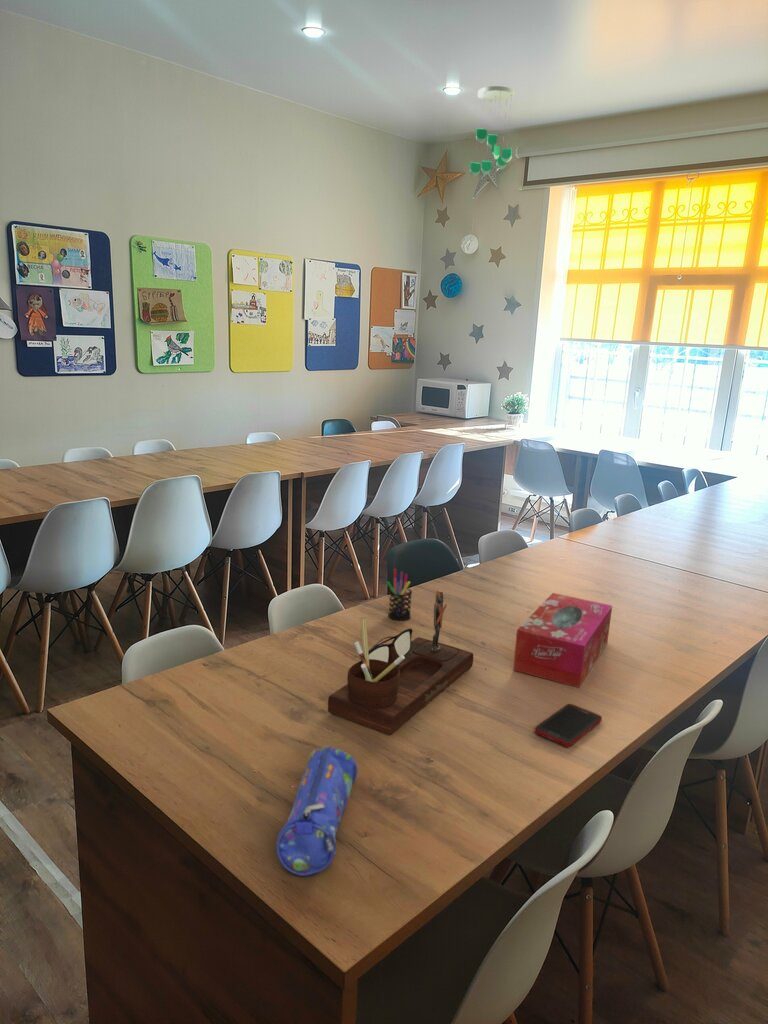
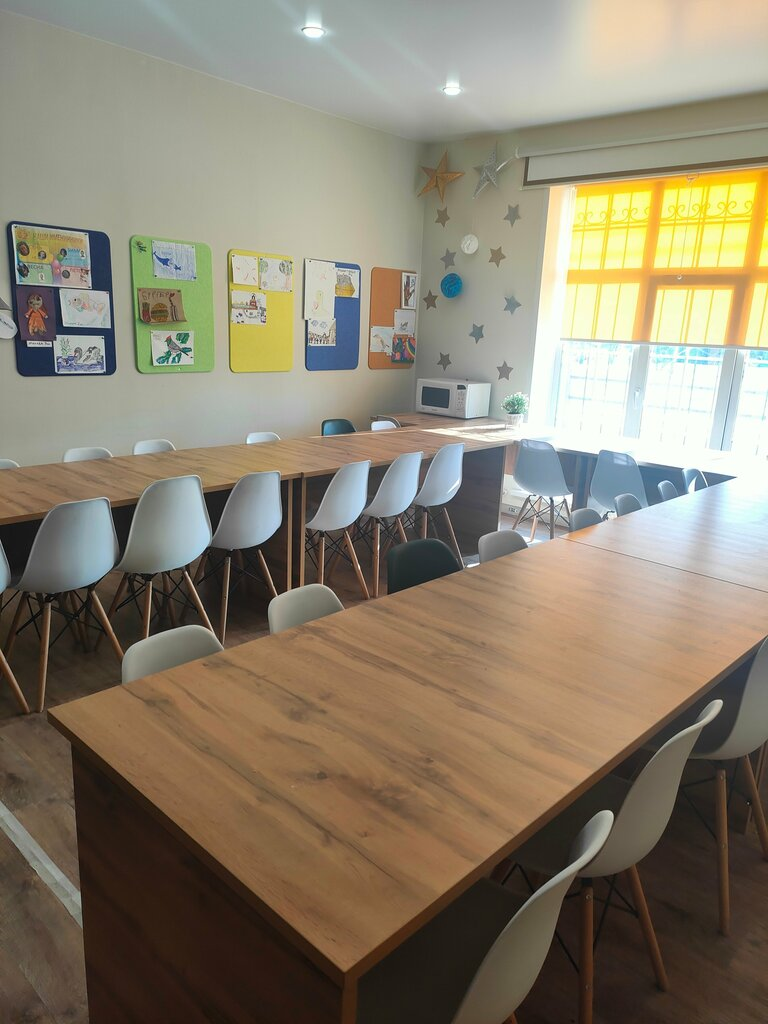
- tissue box [512,592,613,689]
- desk organizer [327,589,474,736]
- pencil case [275,746,359,877]
- ceiling mobile [469,85,515,177]
- pen holder [386,568,413,621]
- cell phone [533,703,603,748]
